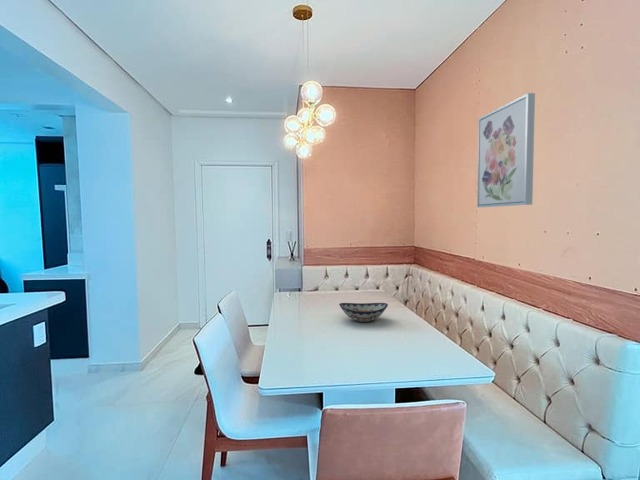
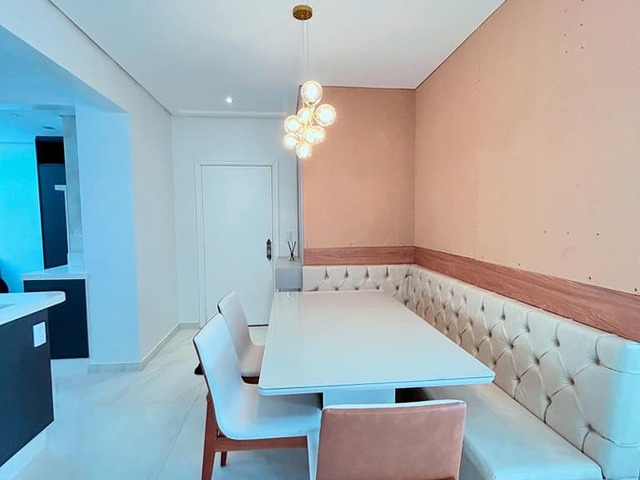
- decorative bowl [338,302,389,323]
- wall art [476,92,536,208]
